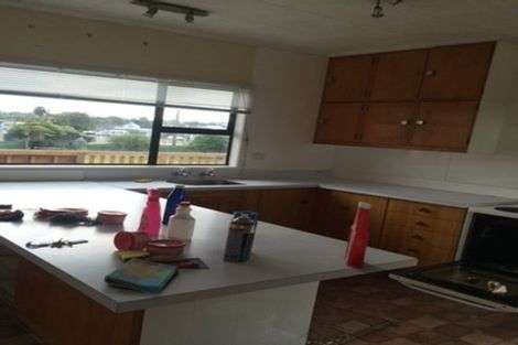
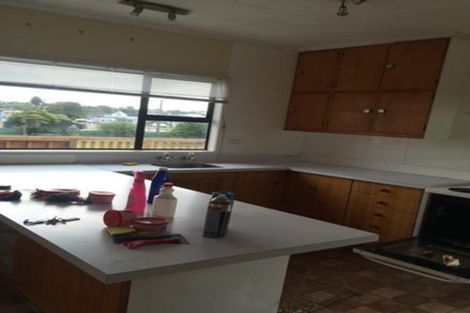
- soap bottle [344,201,373,269]
- dish towel [102,257,179,294]
